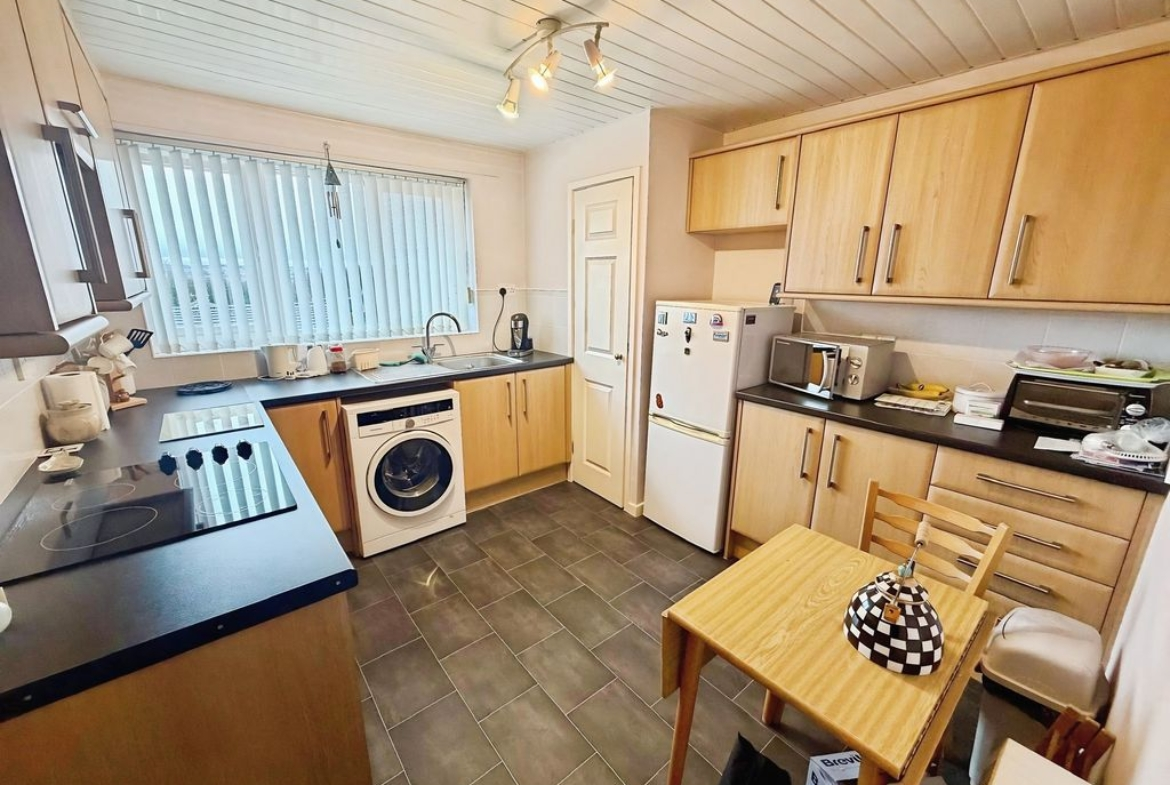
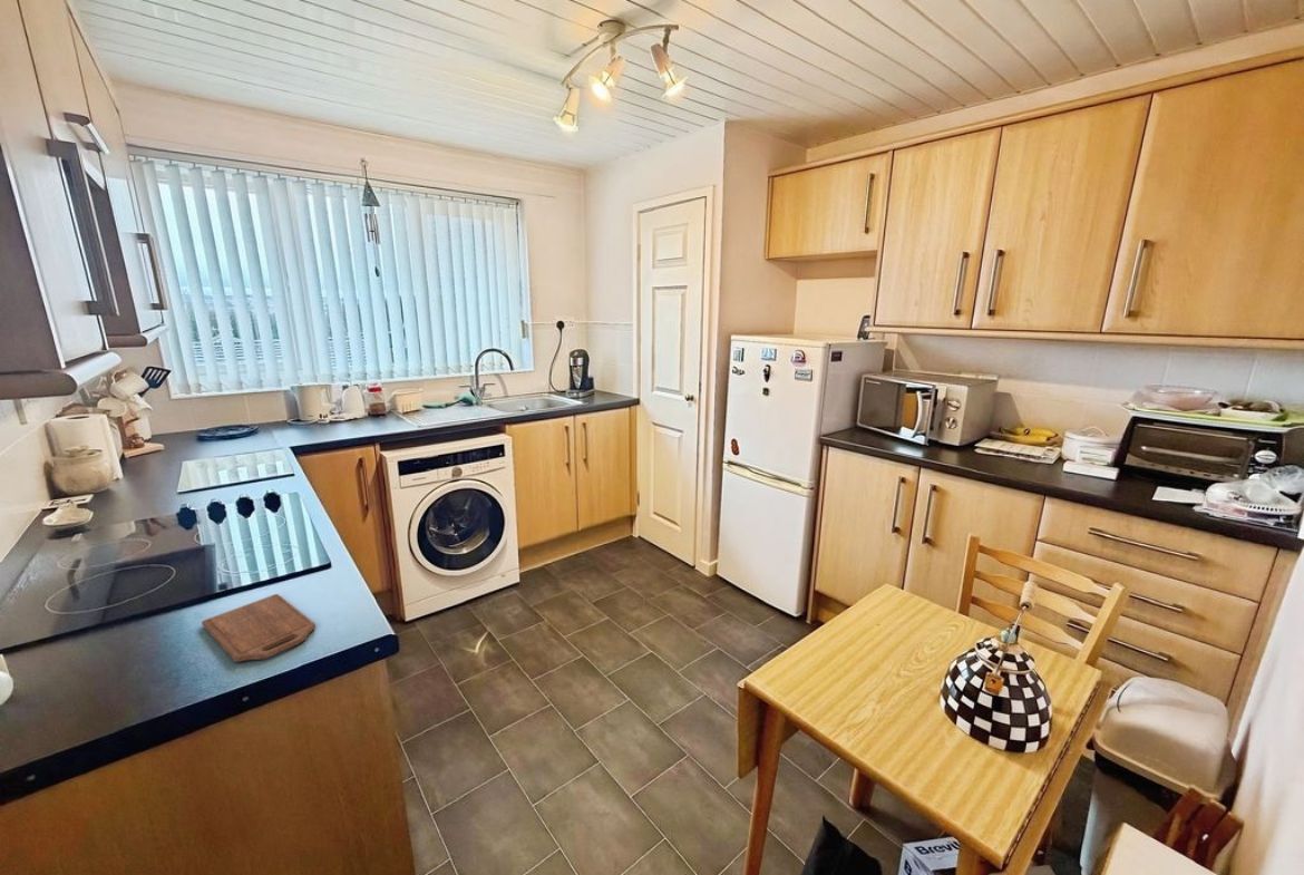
+ cutting board [201,593,317,663]
